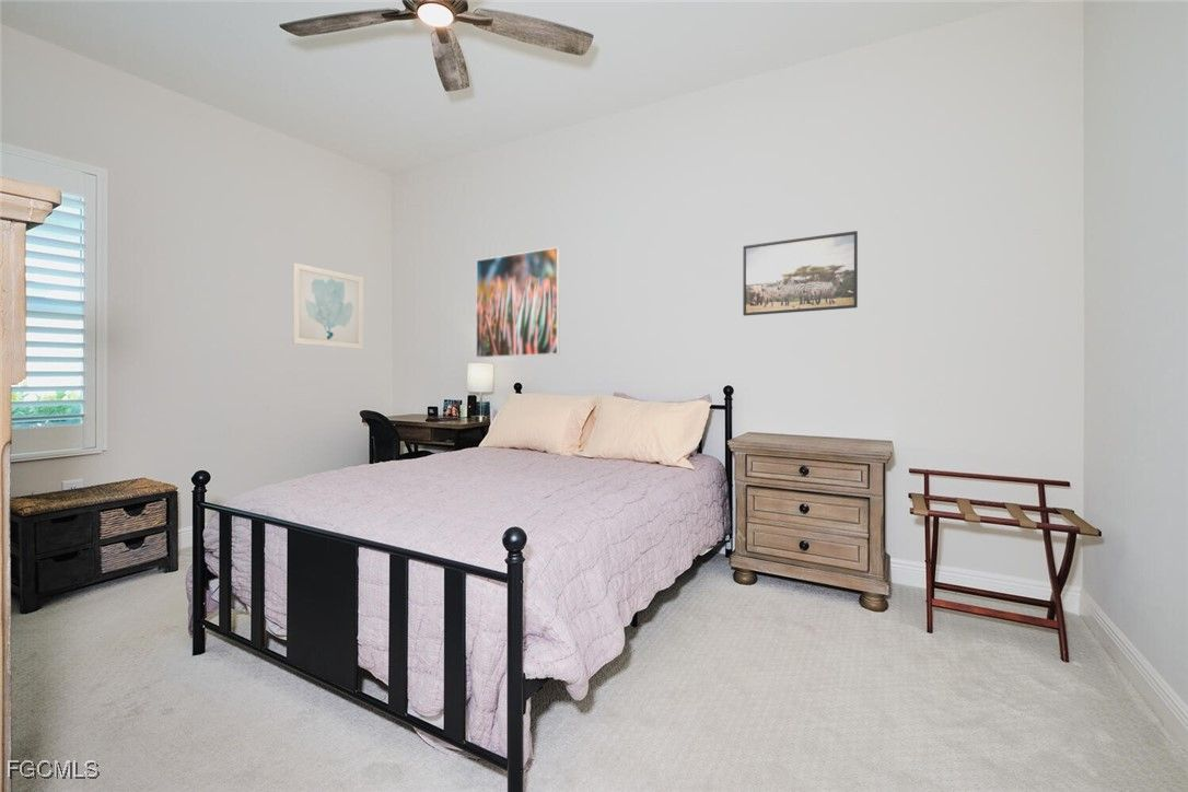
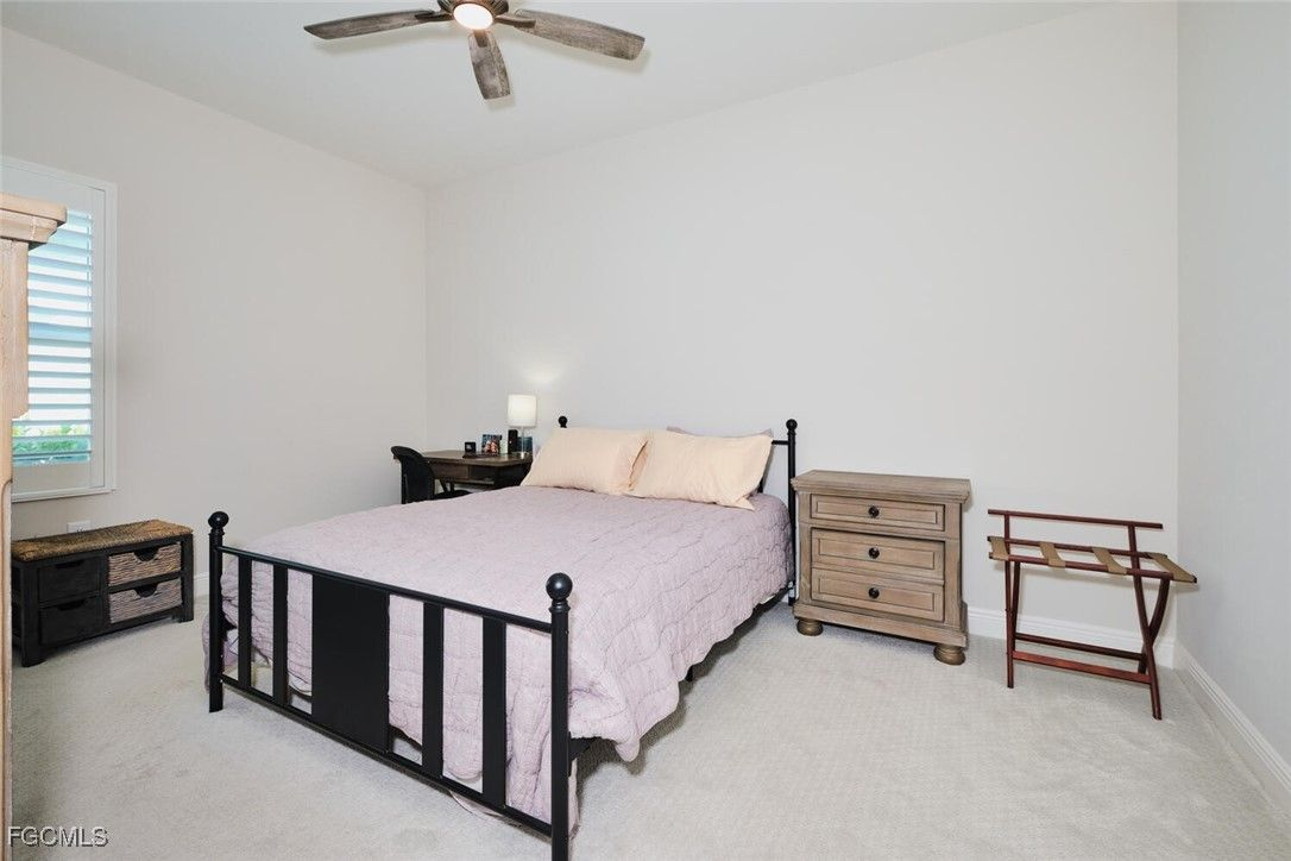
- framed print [742,230,859,317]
- wall art [292,261,364,350]
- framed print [475,246,561,359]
